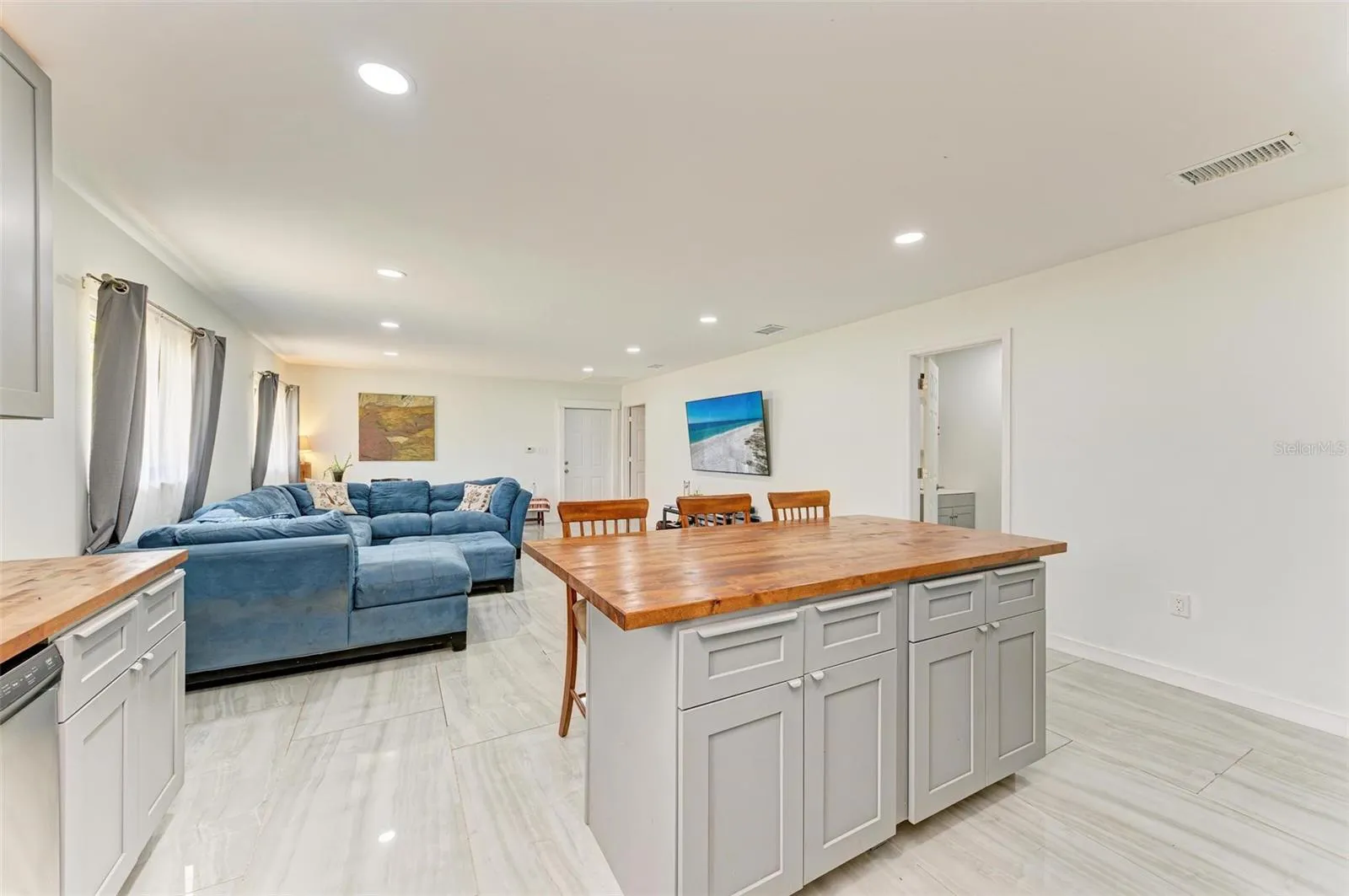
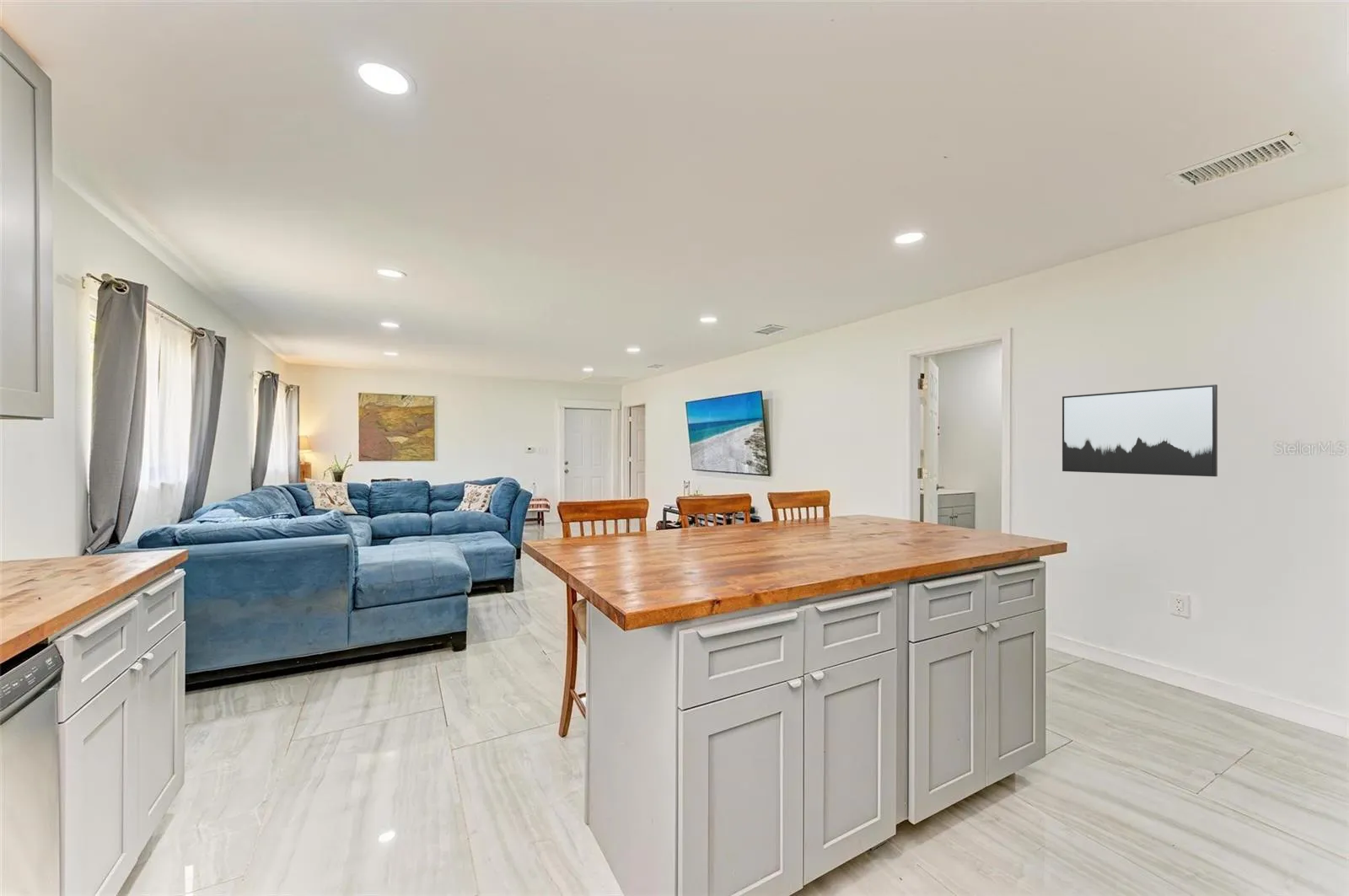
+ wall art [1061,384,1218,477]
